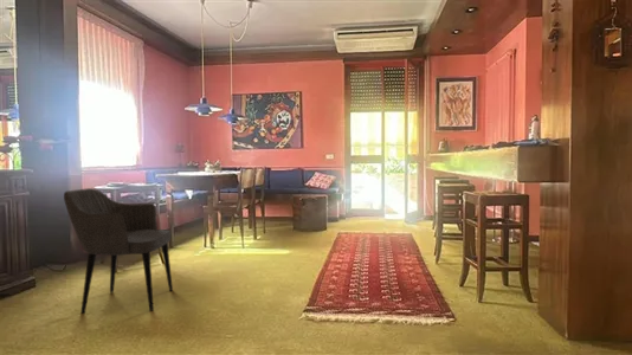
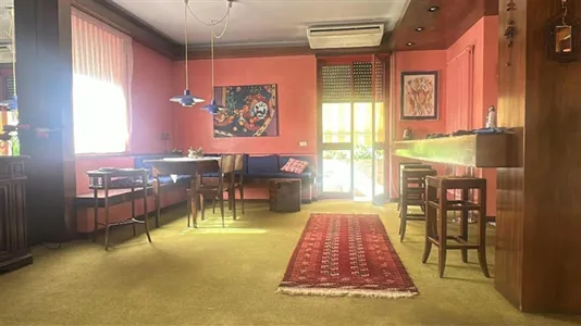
- armchair [63,187,174,315]
